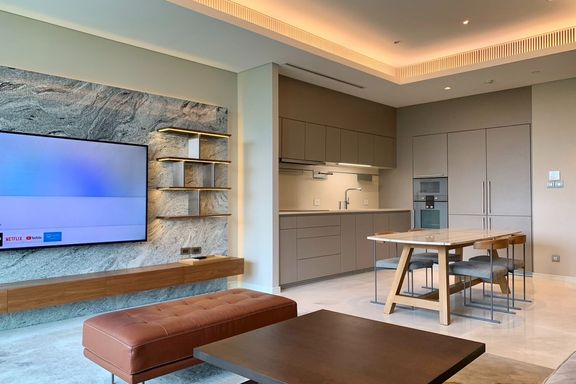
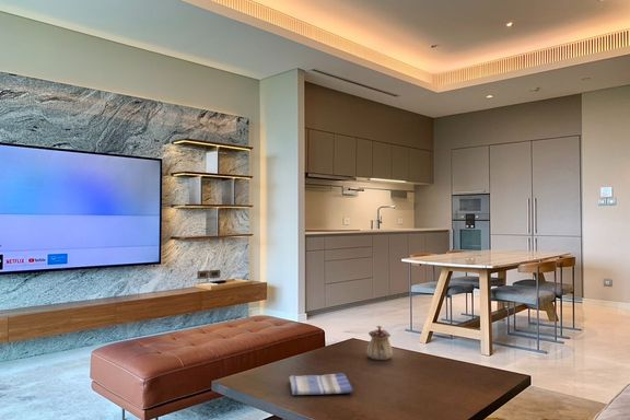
+ dish towel [288,372,354,396]
+ teapot [366,325,394,361]
